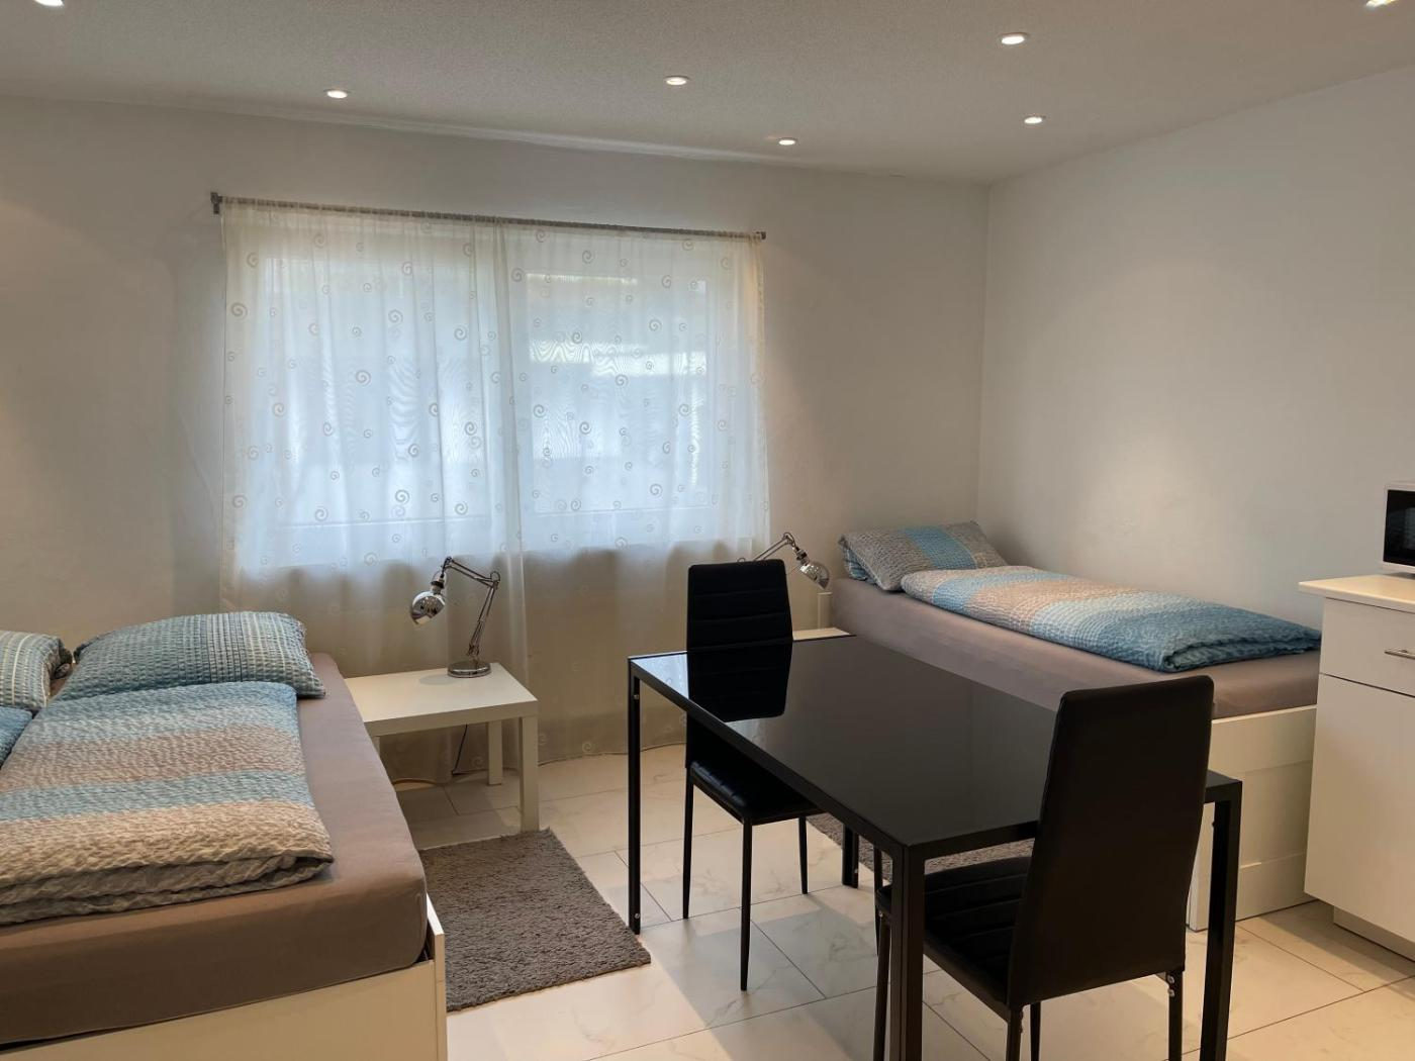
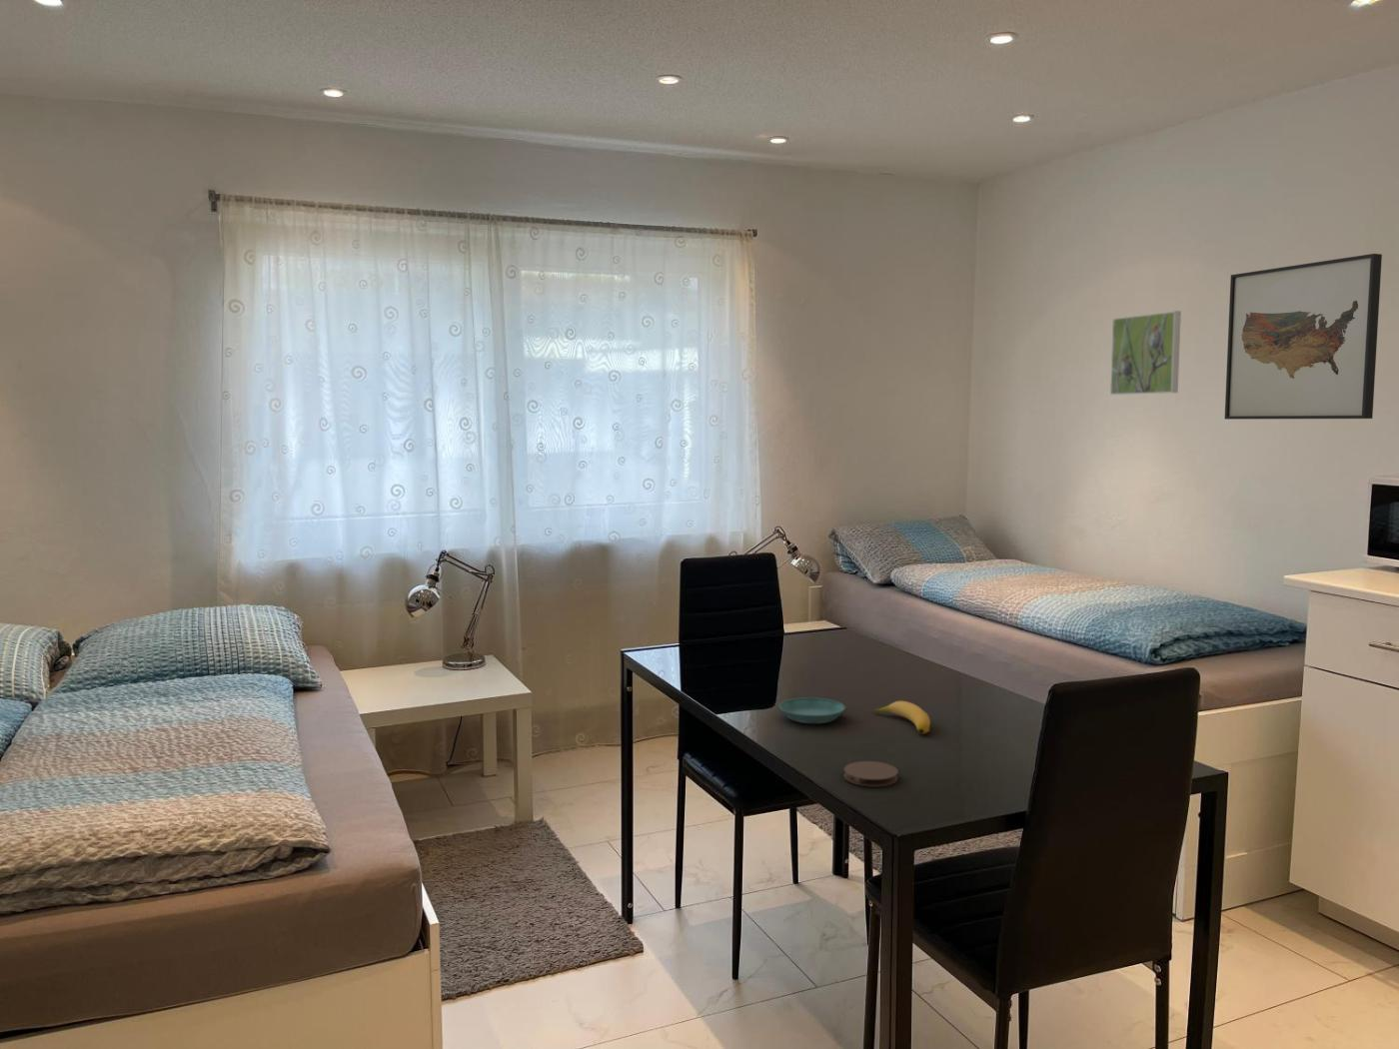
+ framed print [1109,310,1182,396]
+ banana [872,701,931,735]
+ saucer [779,696,846,724]
+ coaster [844,760,899,787]
+ wall art [1224,252,1382,421]
